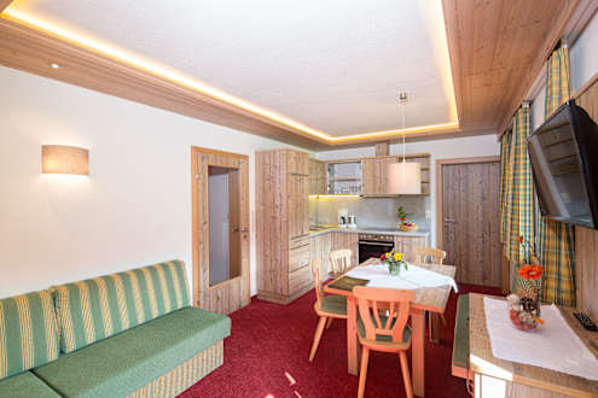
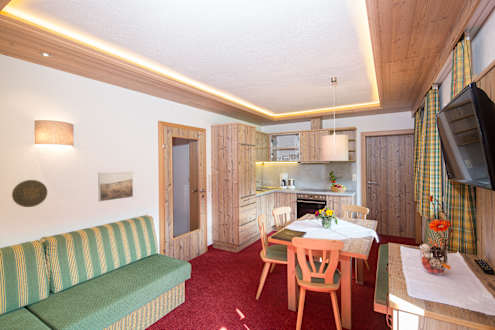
+ decorative plate [11,179,48,208]
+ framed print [97,170,134,203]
